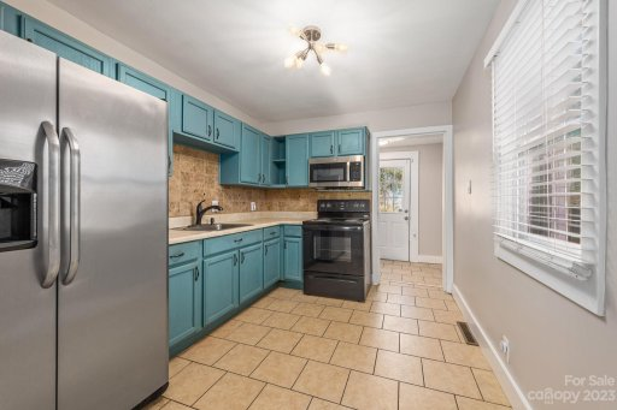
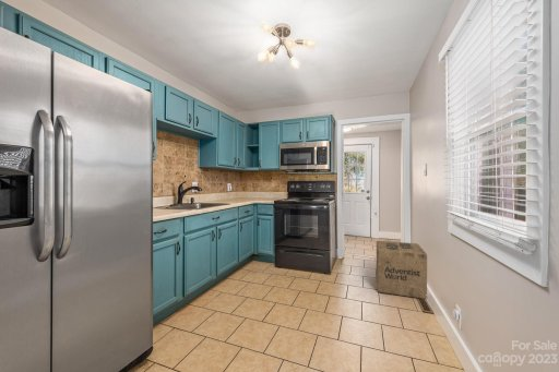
+ cardboard box [376,240,428,300]
